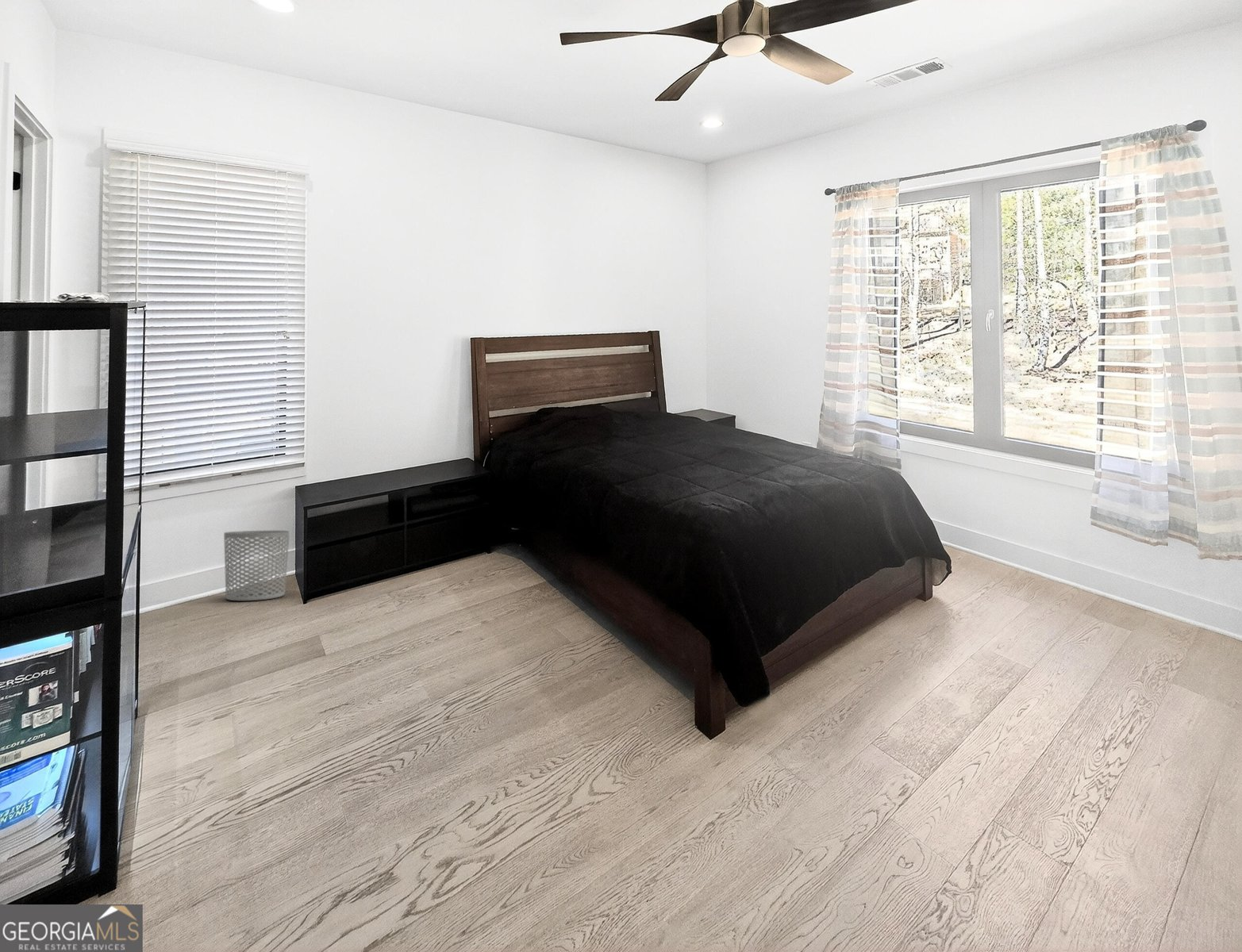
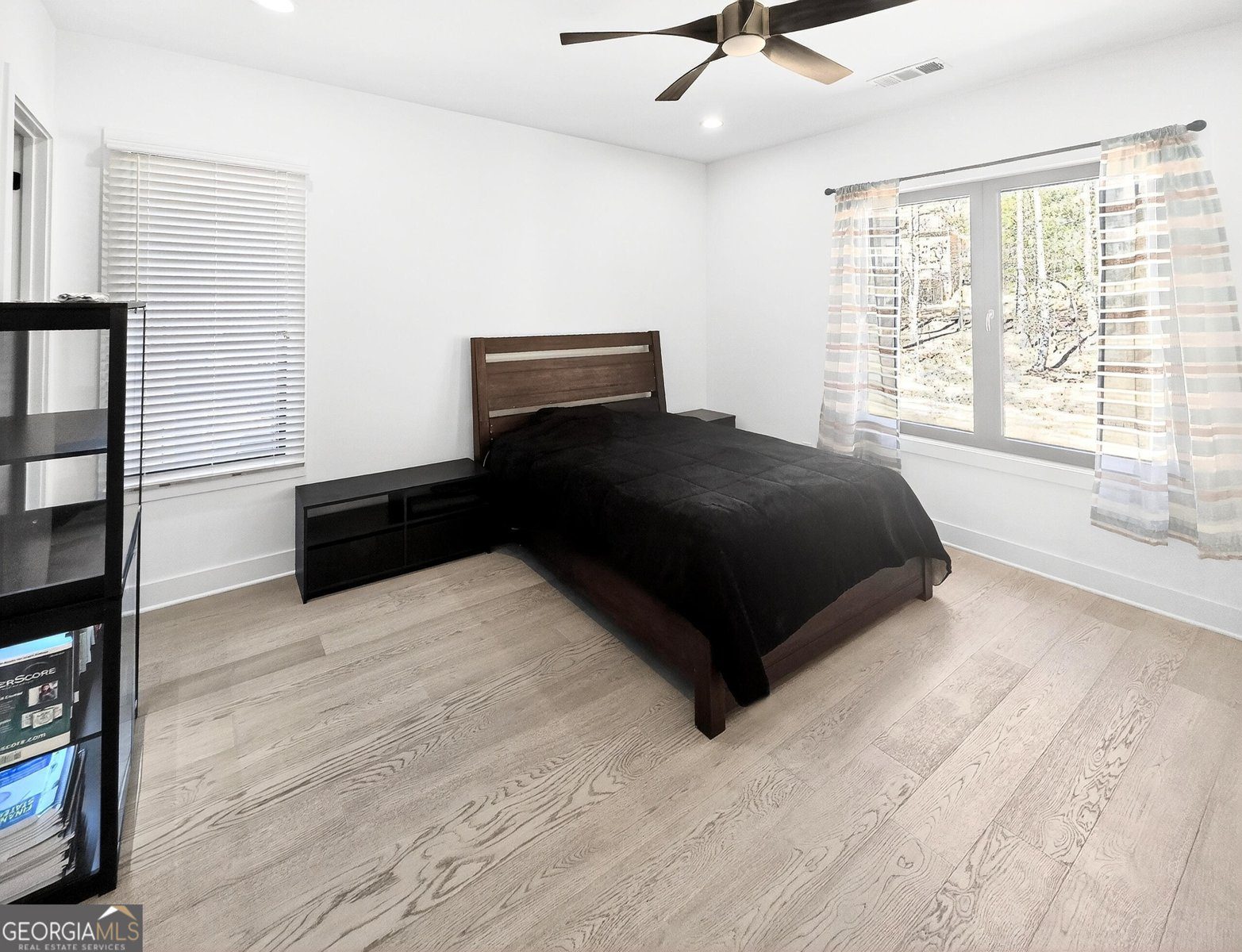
- waste bin [223,530,290,601]
